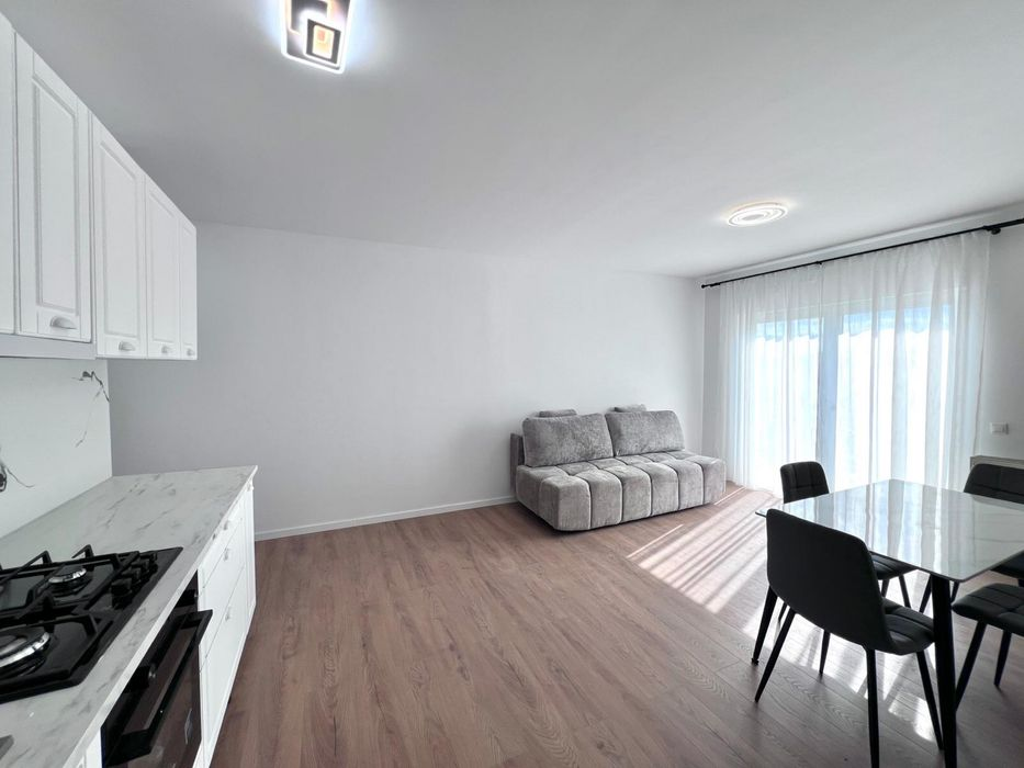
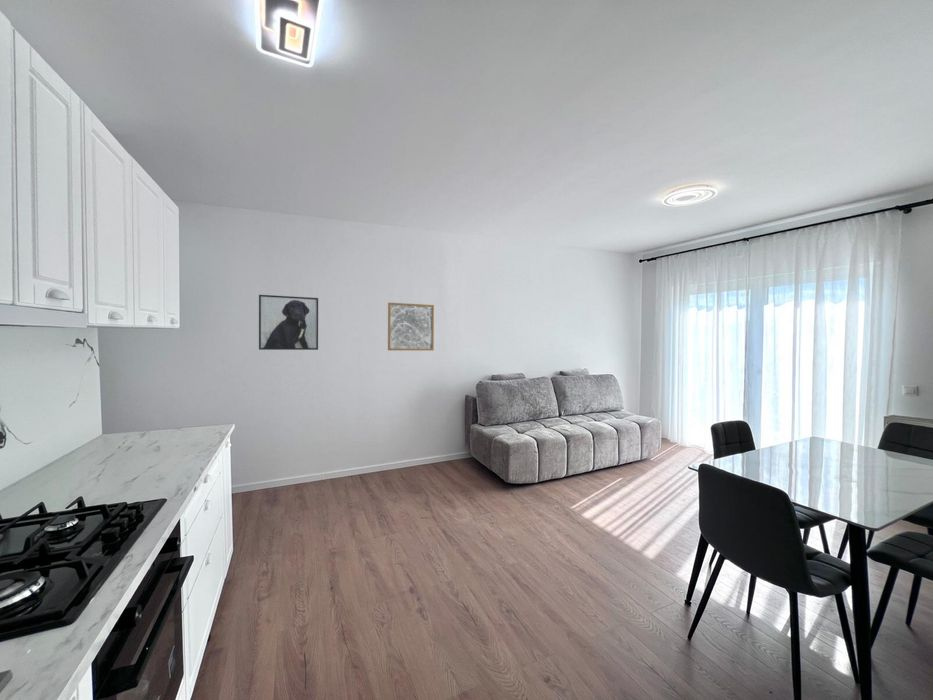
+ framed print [258,294,319,351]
+ wall art [387,302,435,351]
